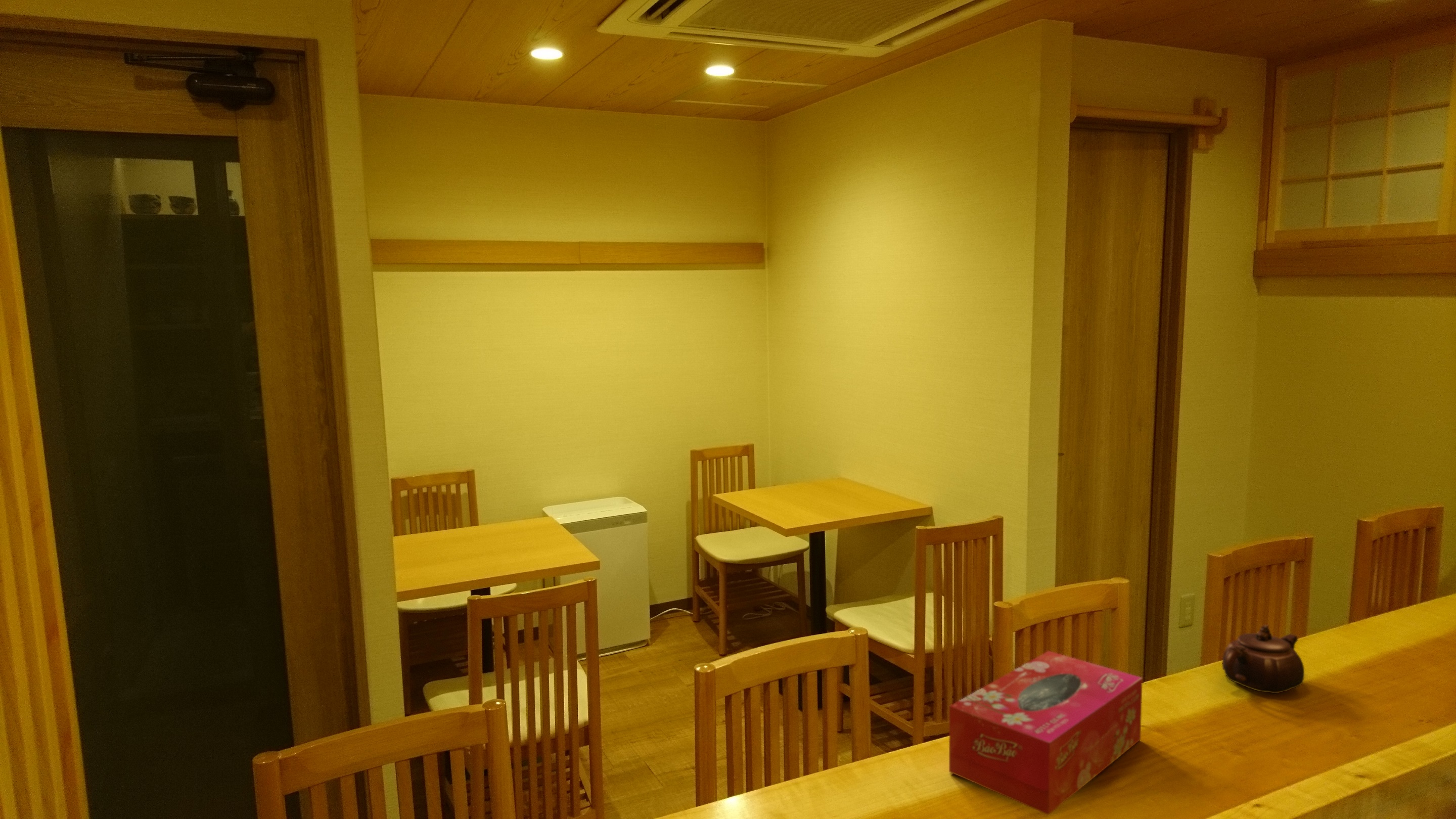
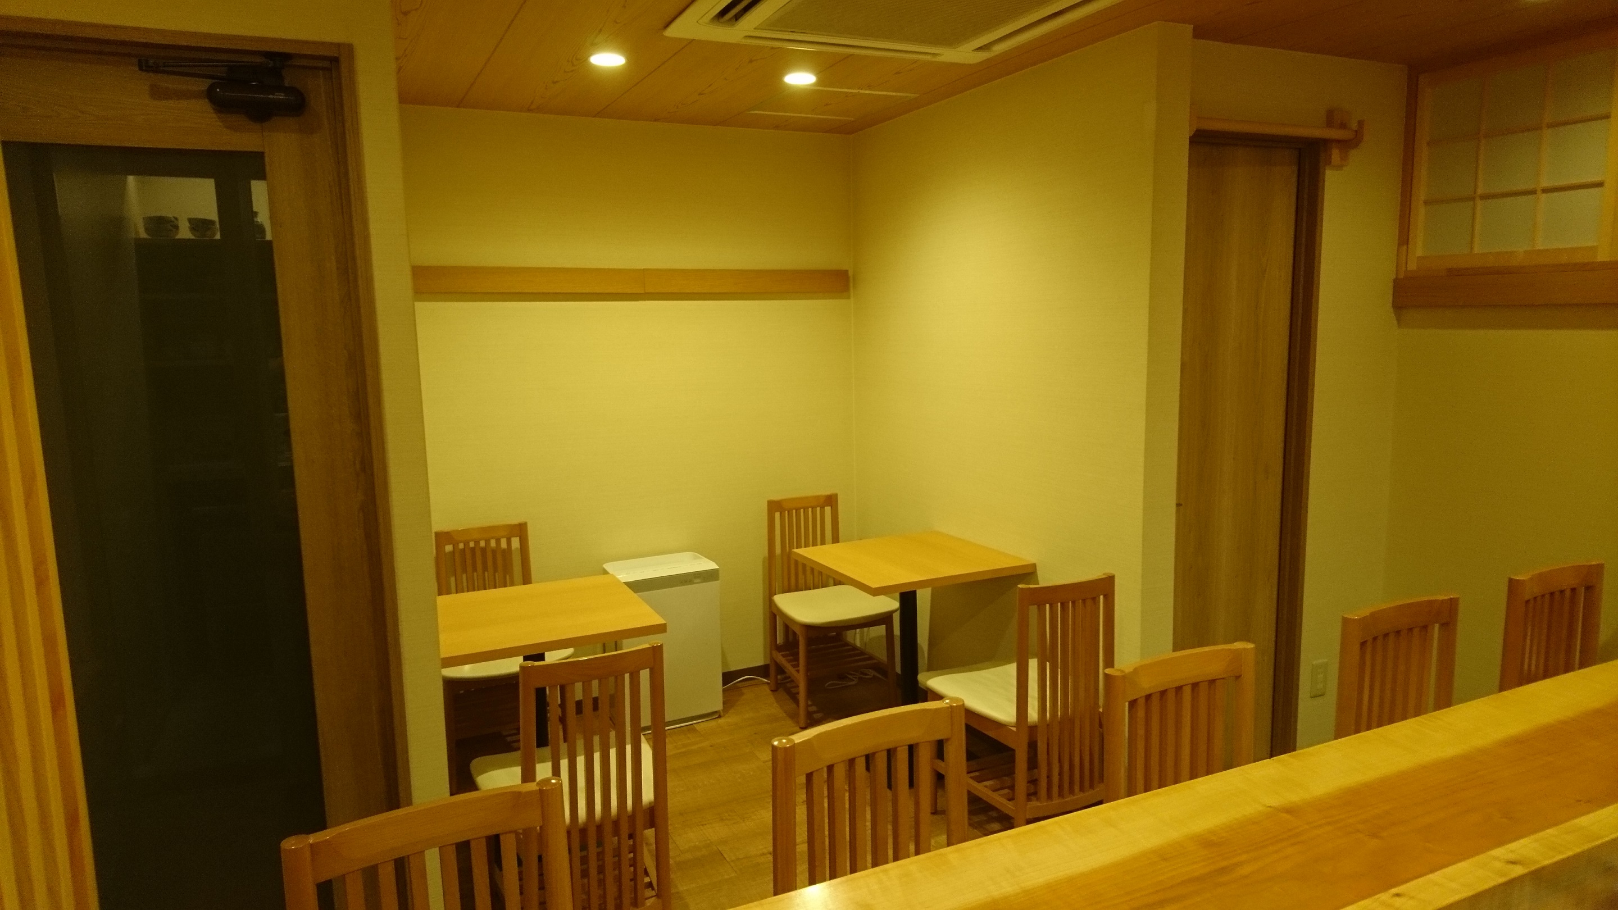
- teapot [1221,624,1305,694]
- tissue box [948,651,1143,815]
